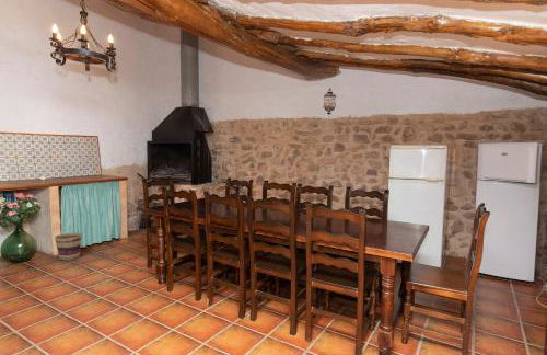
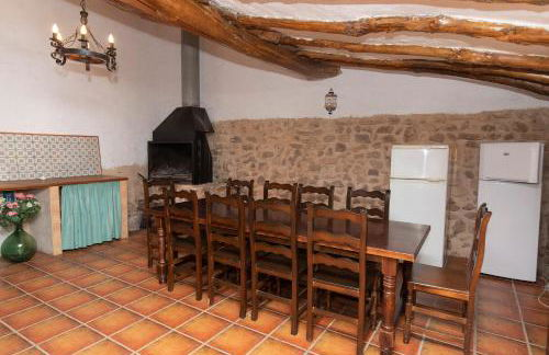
- basket [54,232,83,261]
